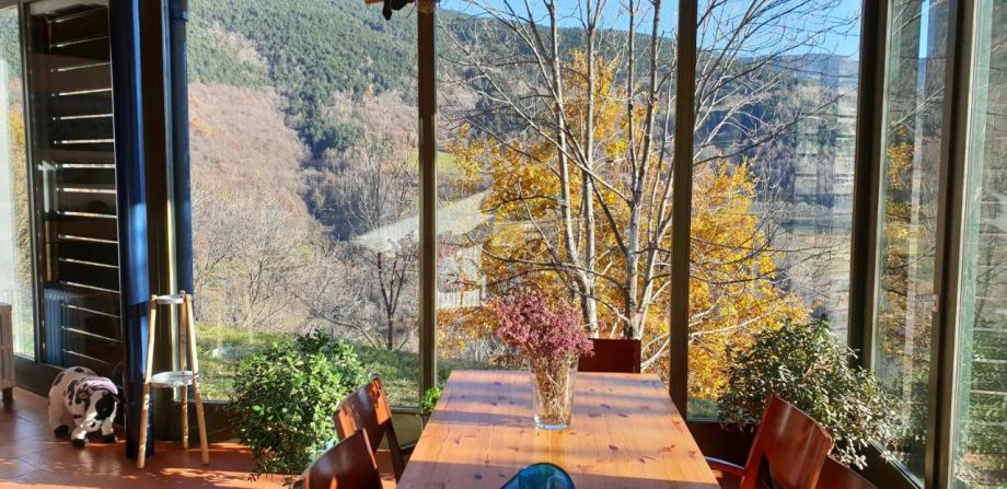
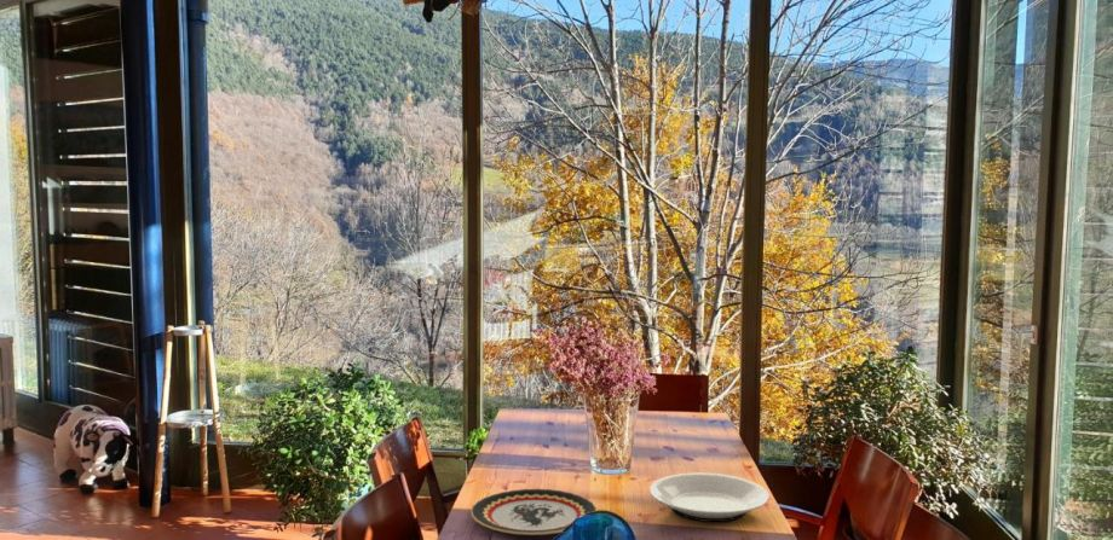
+ plate [648,472,769,523]
+ plate [469,488,599,536]
